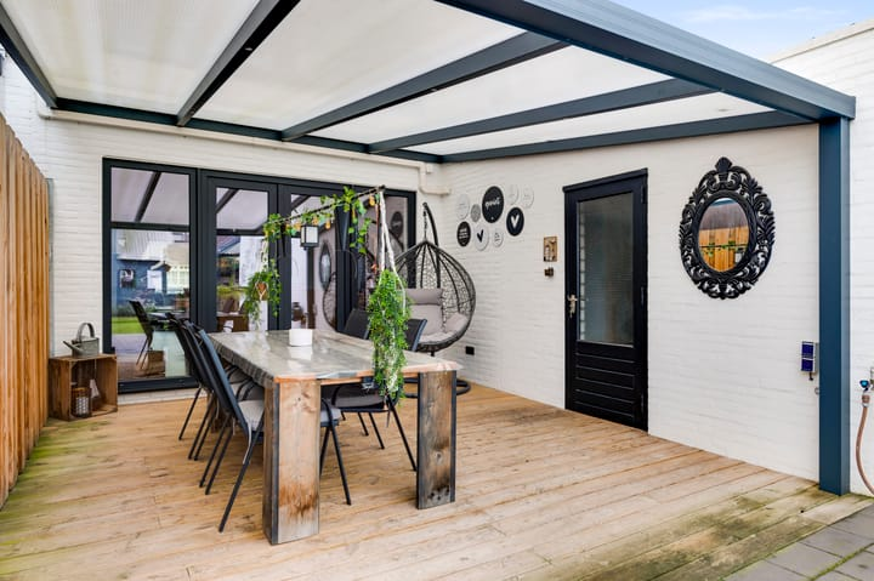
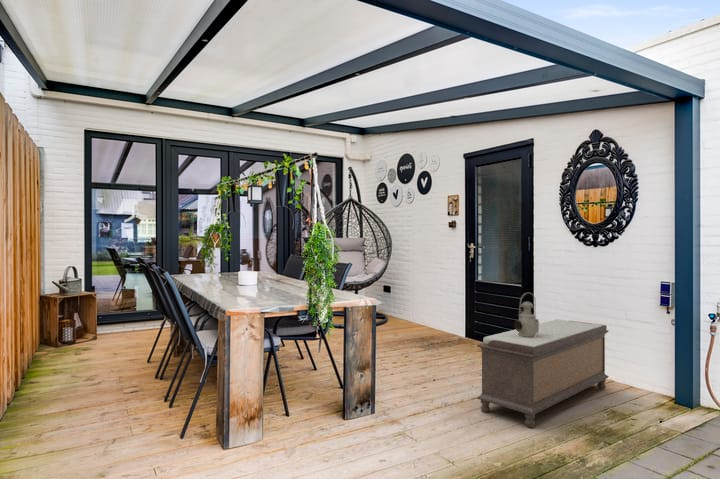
+ lantern [514,292,540,337]
+ bench [476,319,610,428]
